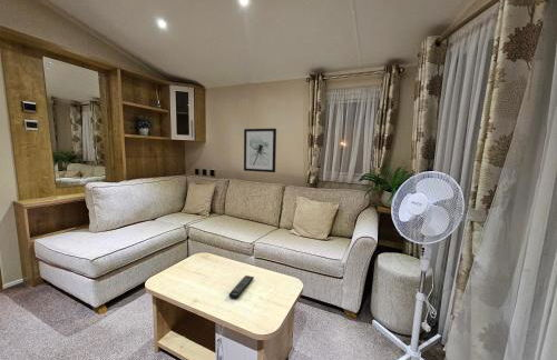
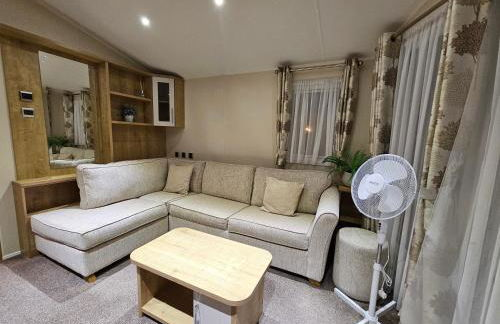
- wall art [243,128,277,173]
- remote control [228,274,255,300]
